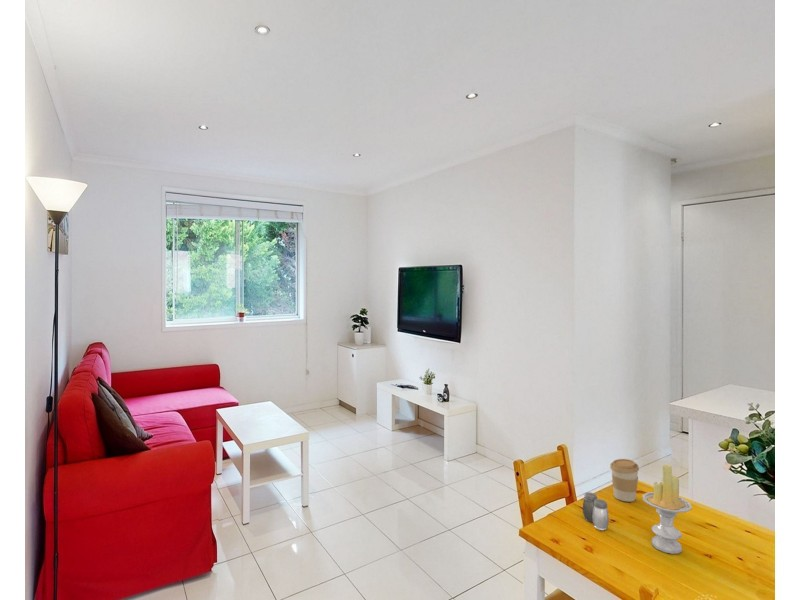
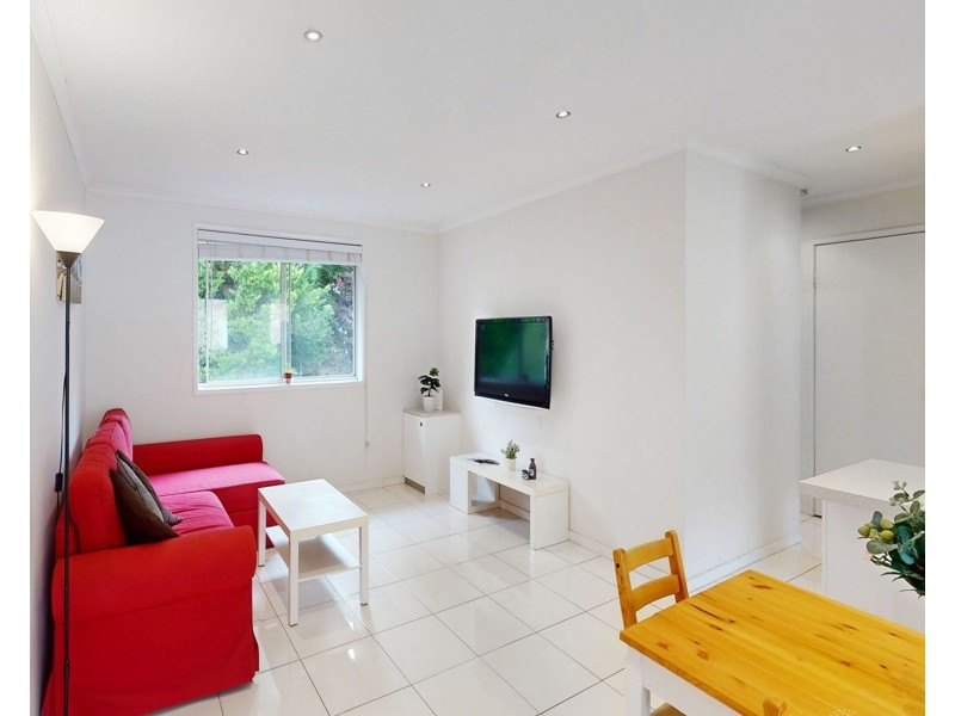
- coffee cup [609,458,640,503]
- candle [642,464,693,555]
- salt and pepper shaker [582,491,610,531]
